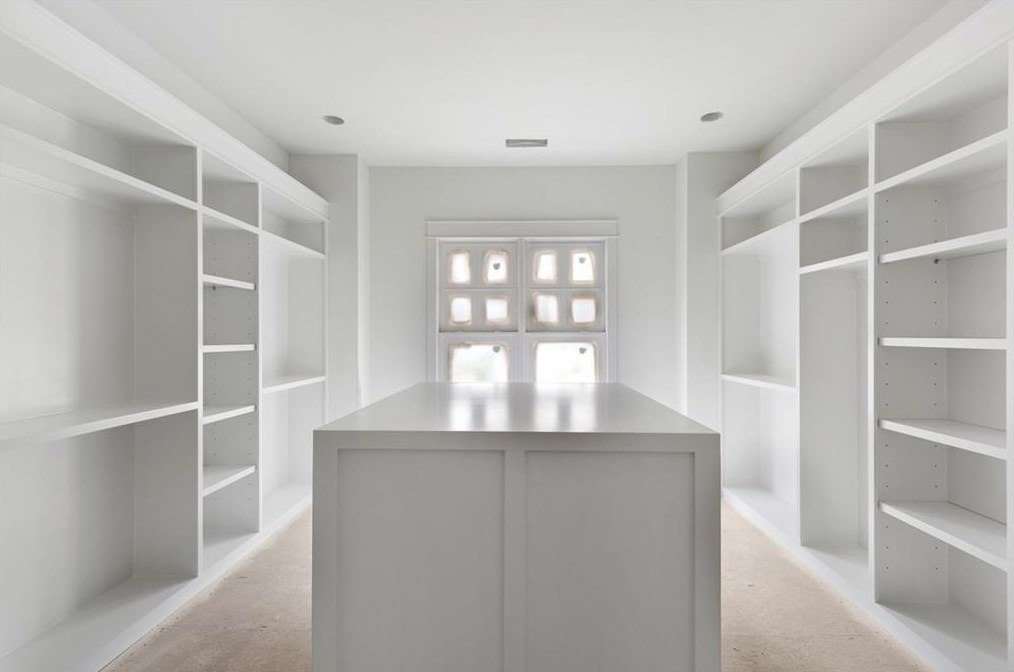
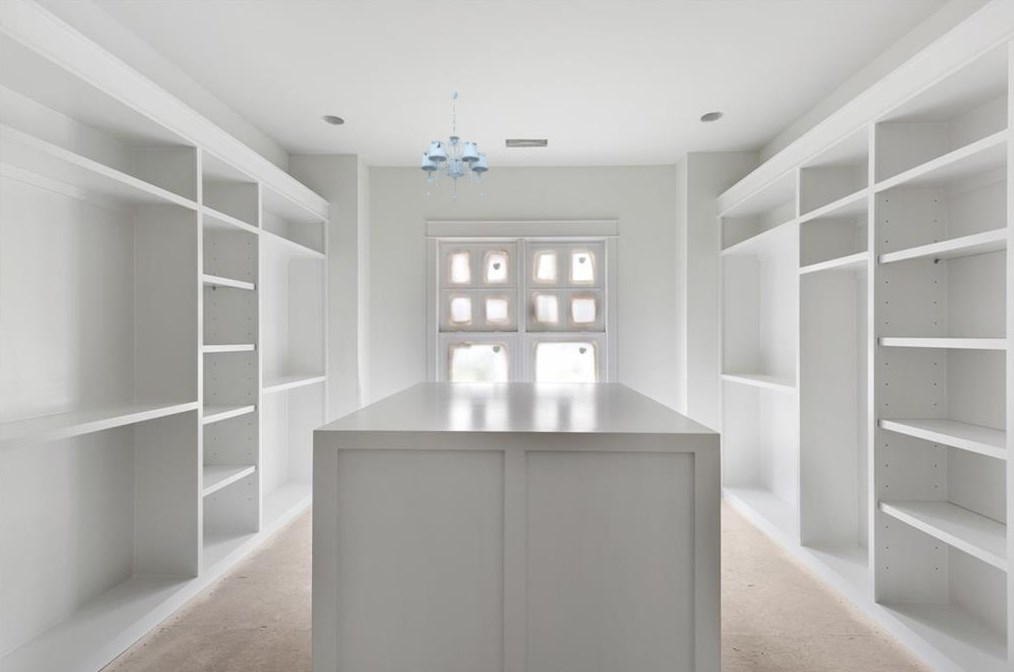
+ chandelier [420,91,490,201]
